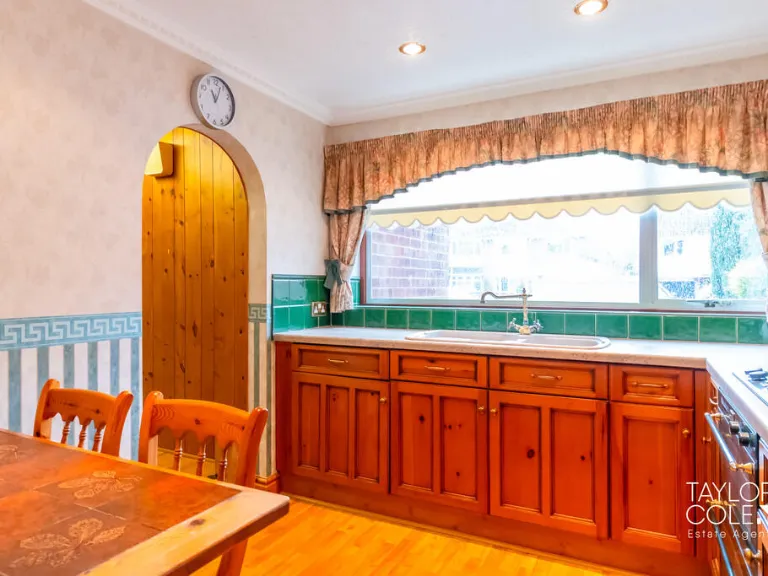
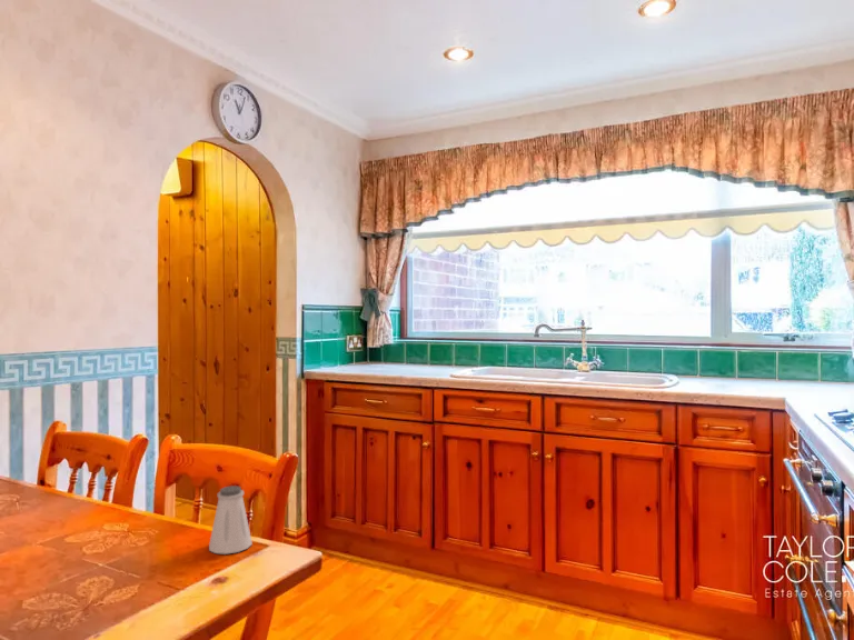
+ saltshaker [208,484,254,556]
